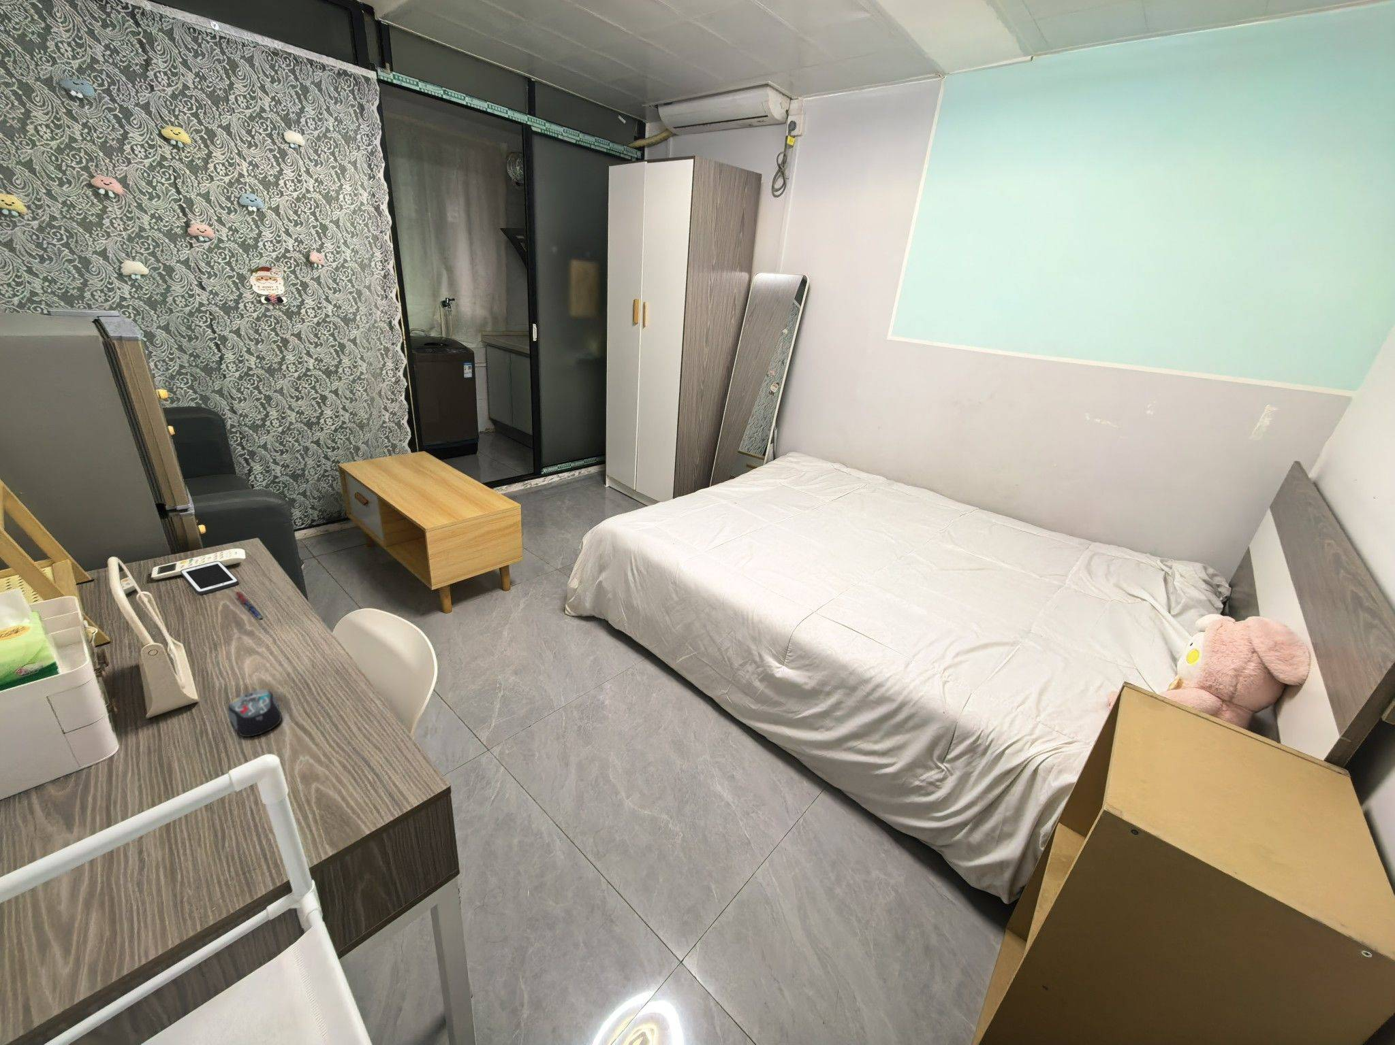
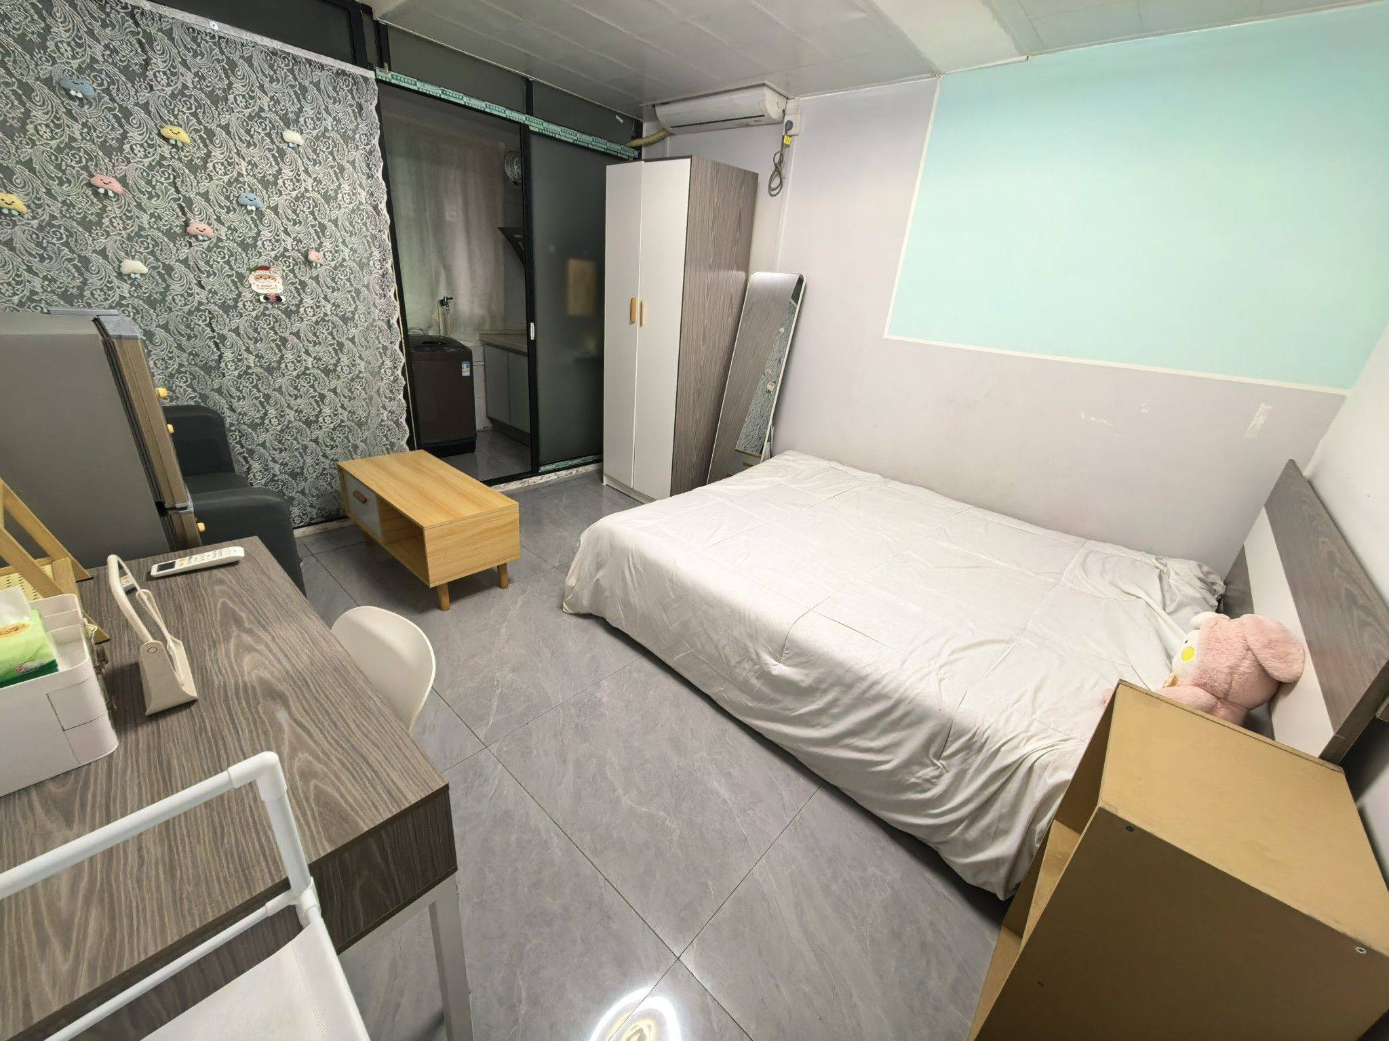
- cell phone [180,561,239,595]
- computer mouse [227,688,282,738]
- pen [234,591,265,621]
